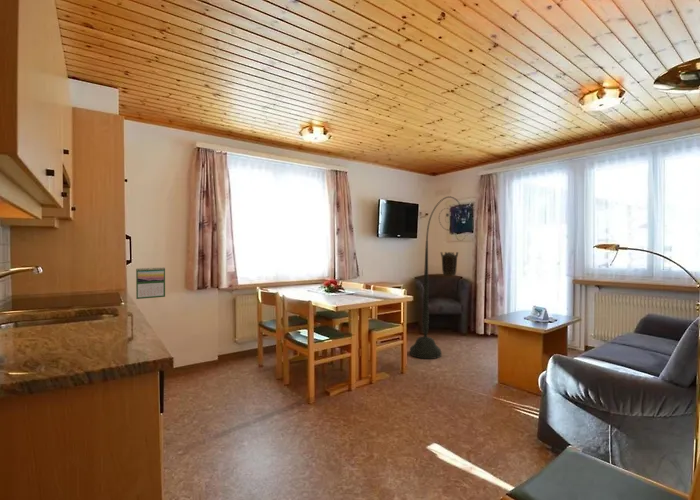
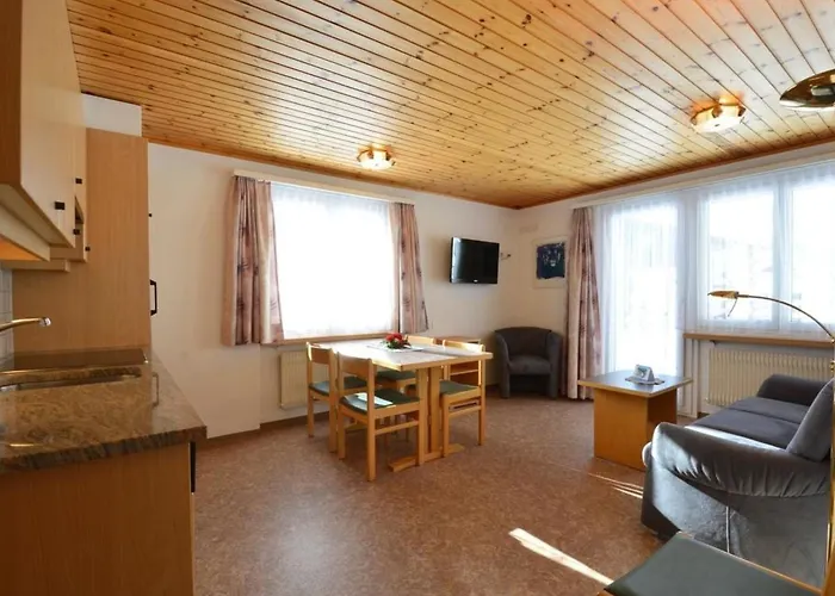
- floor lamp [409,195,466,360]
- calendar [135,266,166,300]
